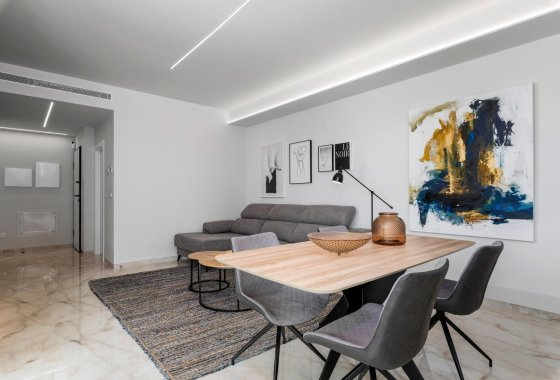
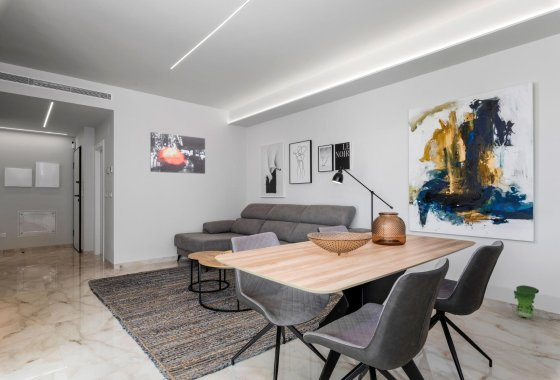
+ wall art [149,131,206,175]
+ toy figurine [513,284,540,320]
